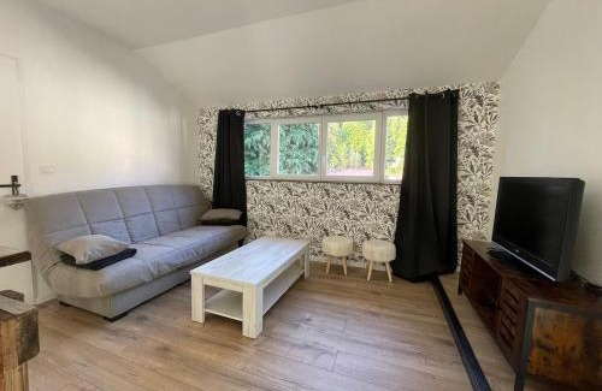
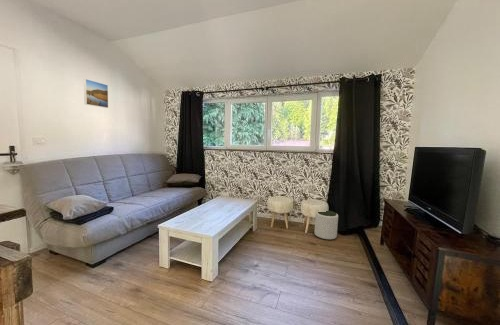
+ plant pot [314,209,339,241]
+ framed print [83,78,109,109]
